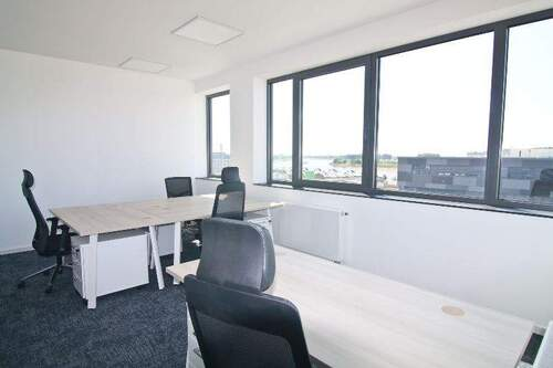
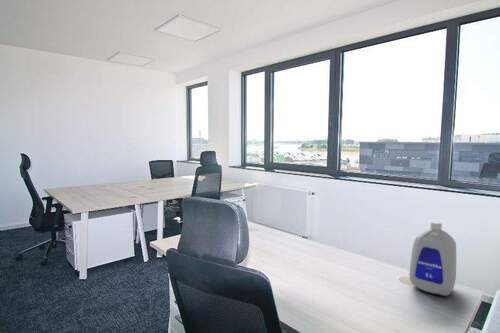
+ bottle [408,221,457,296]
